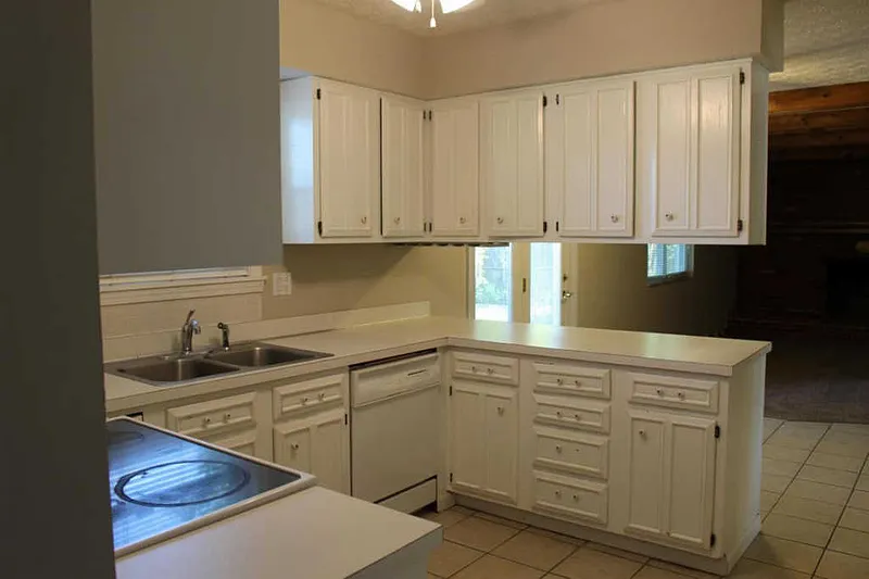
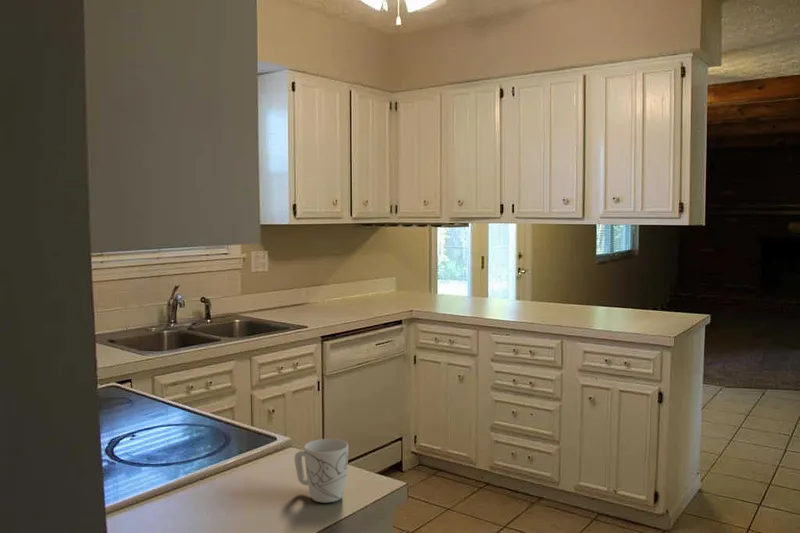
+ mug [294,438,349,504]
